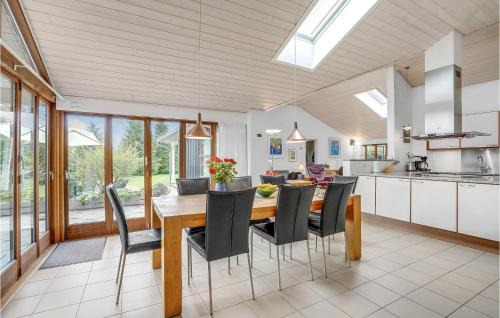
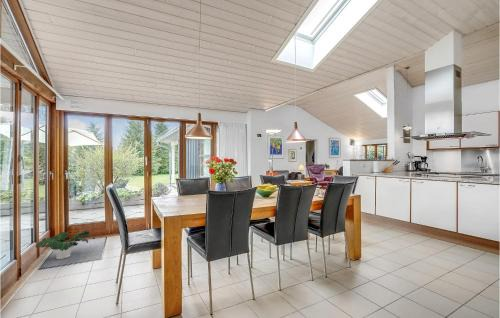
+ potted plant [35,230,96,260]
